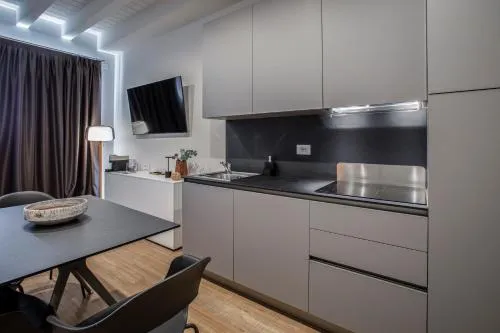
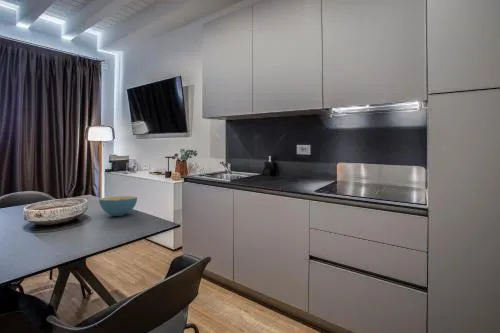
+ cereal bowl [98,195,138,217]
